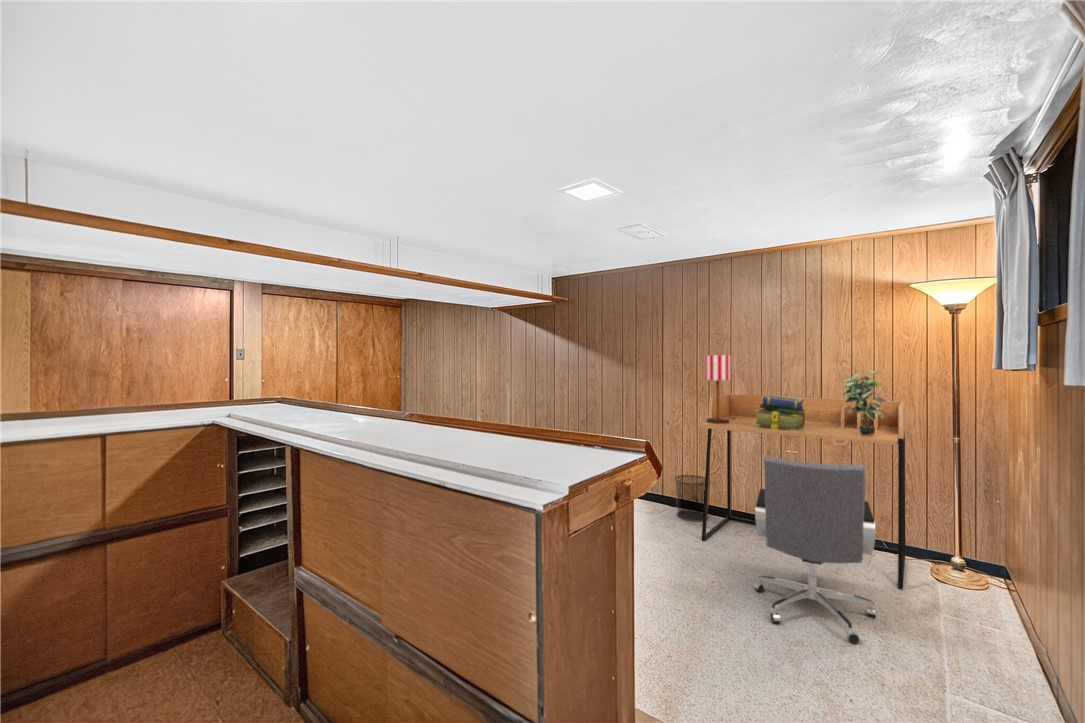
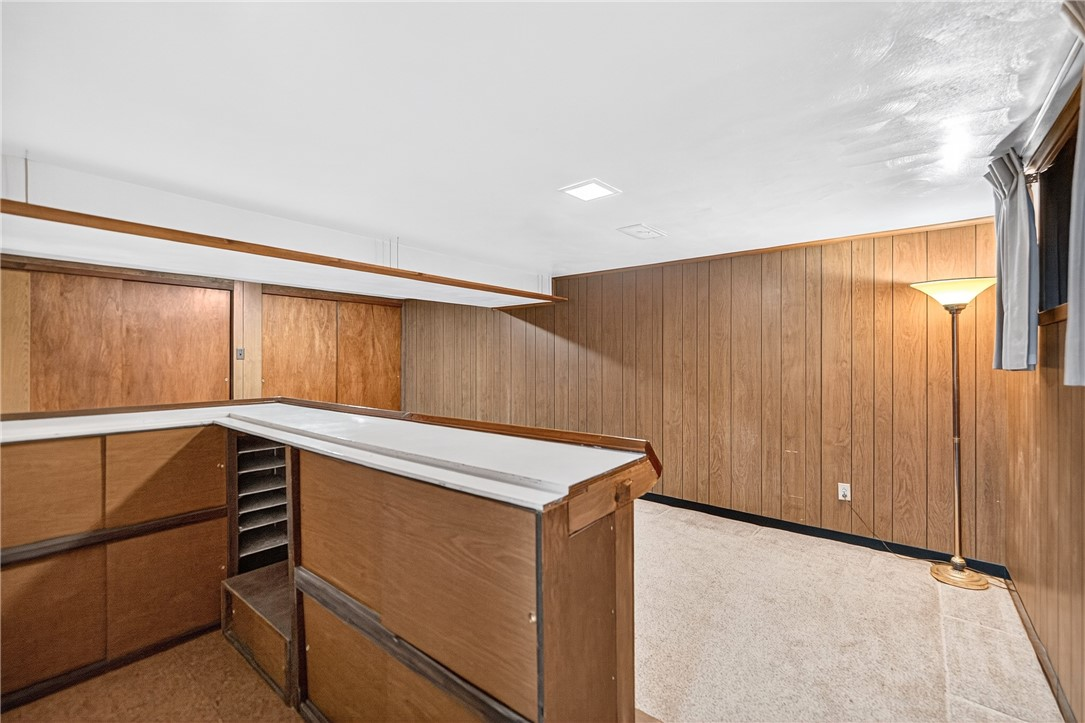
- table lamp [704,354,732,424]
- office chair [752,455,877,645]
- desk [697,393,906,590]
- potted plant [841,369,889,435]
- stack of books [754,394,807,431]
- waste bin [673,474,712,523]
